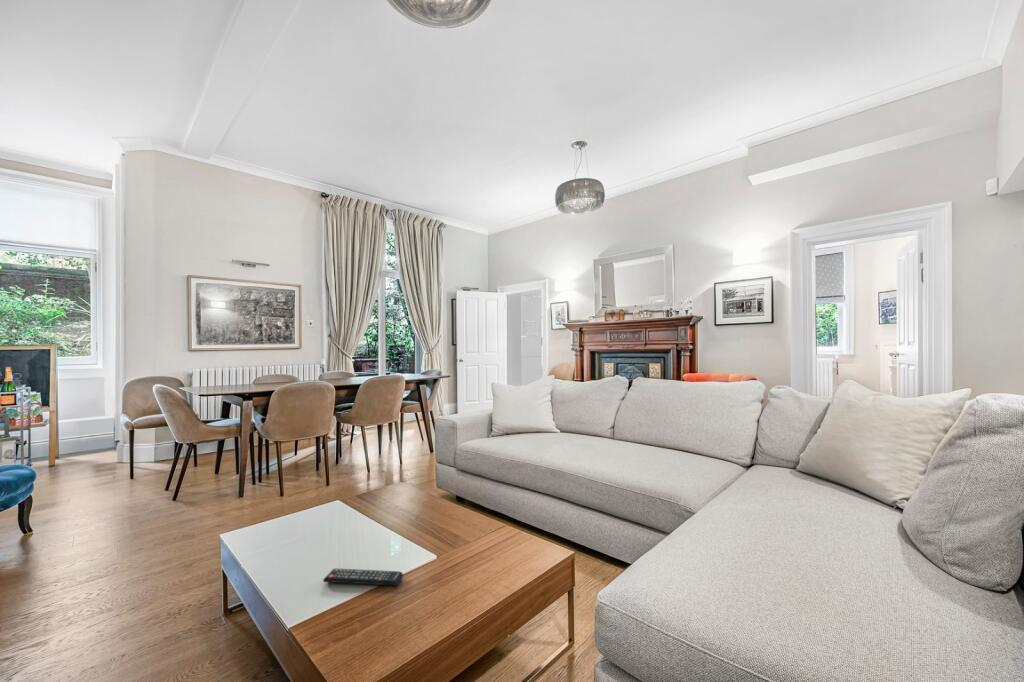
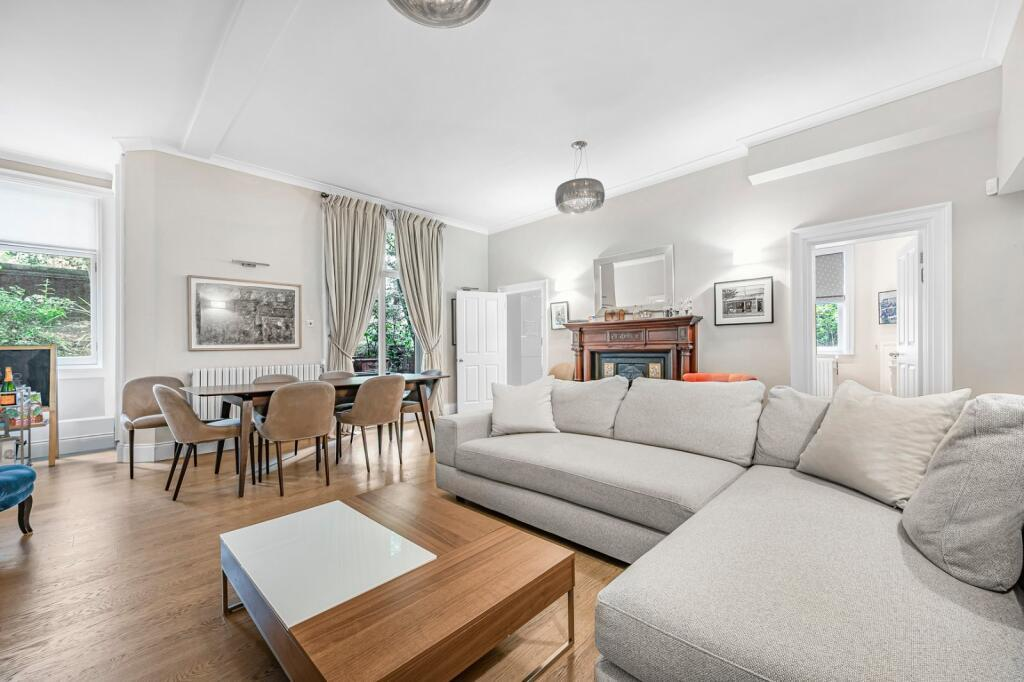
- remote control [322,568,404,587]
